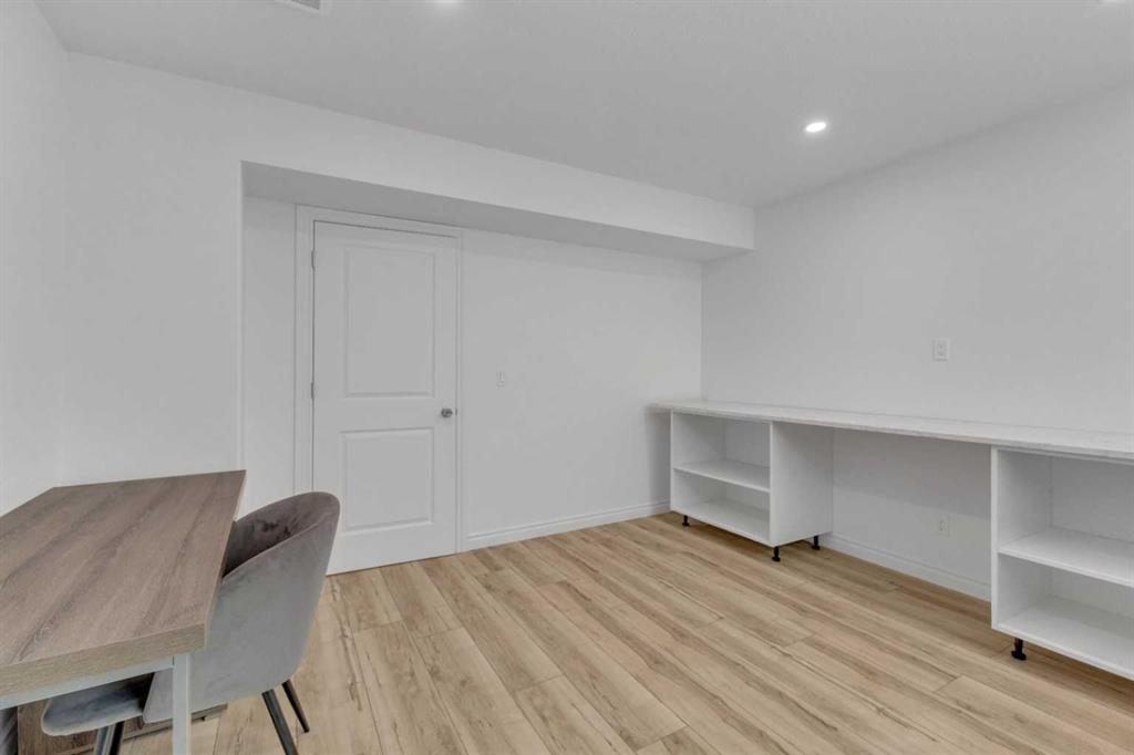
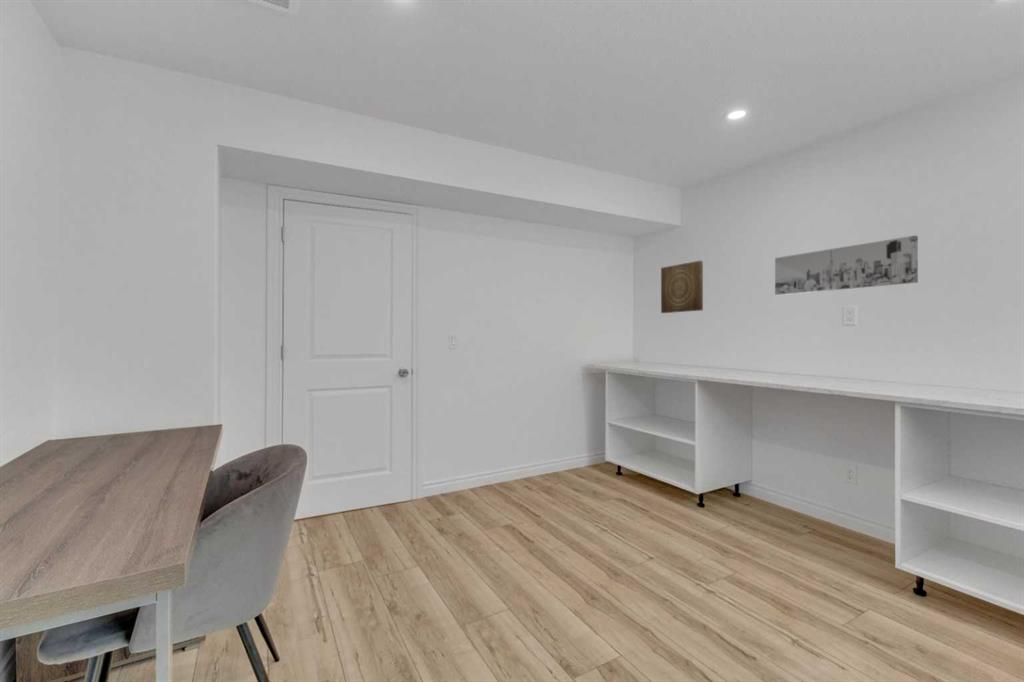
+ wall art [660,260,704,314]
+ wall art [774,234,919,296]
